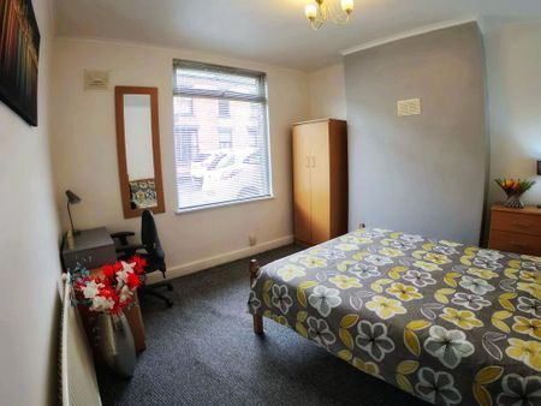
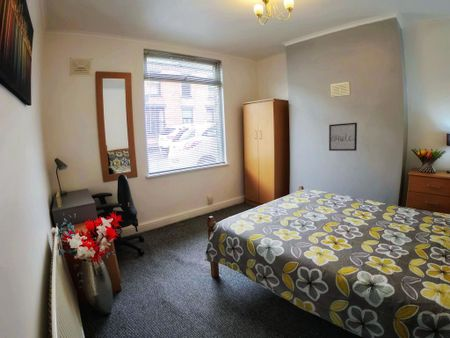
+ wall art [328,122,358,152]
